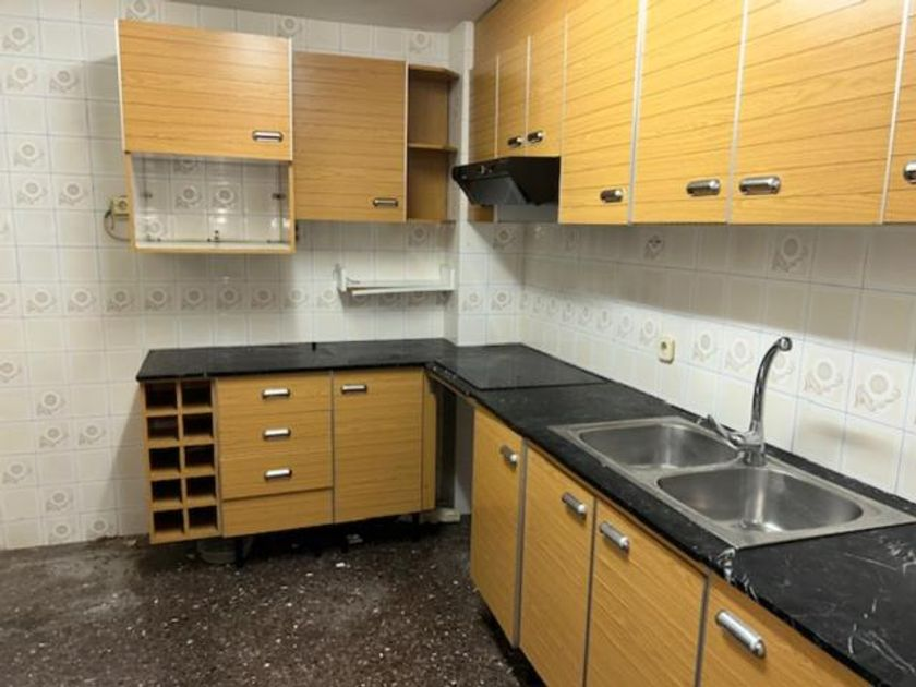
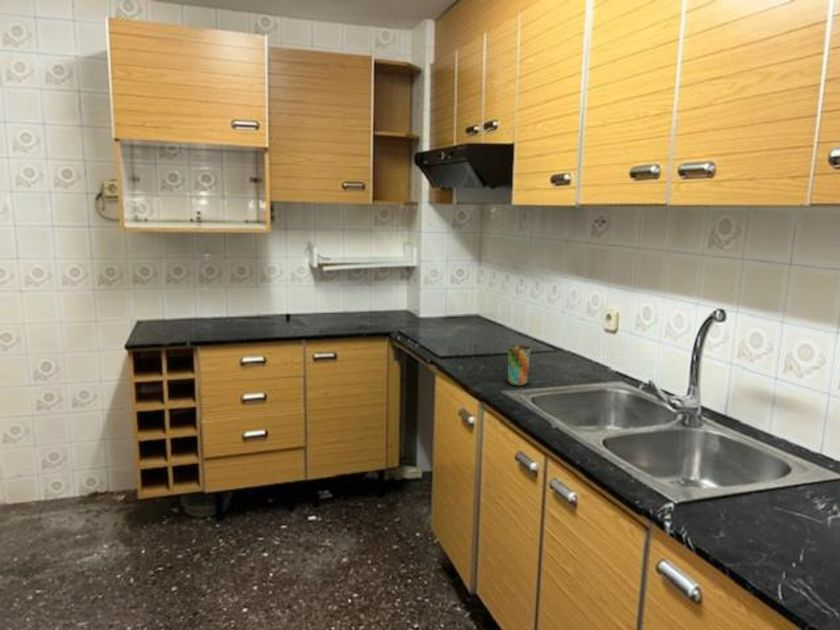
+ cup [507,344,532,387]
